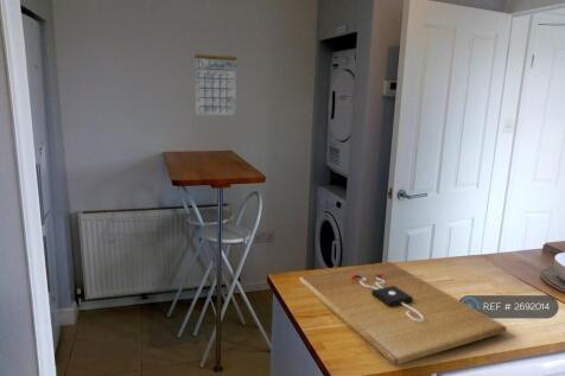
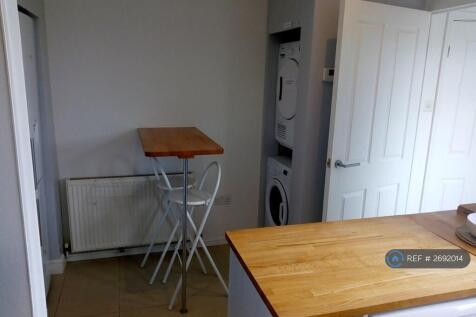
- cutting board [298,261,508,367]
- calendar [193,39,237,116]
